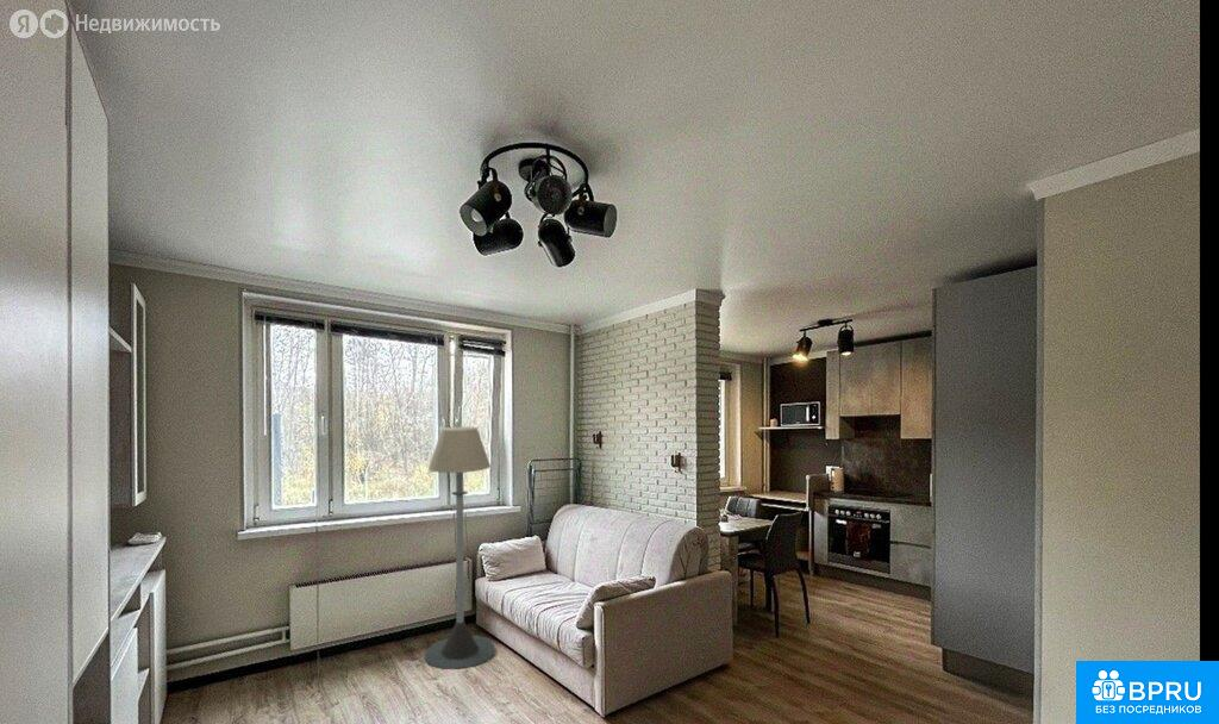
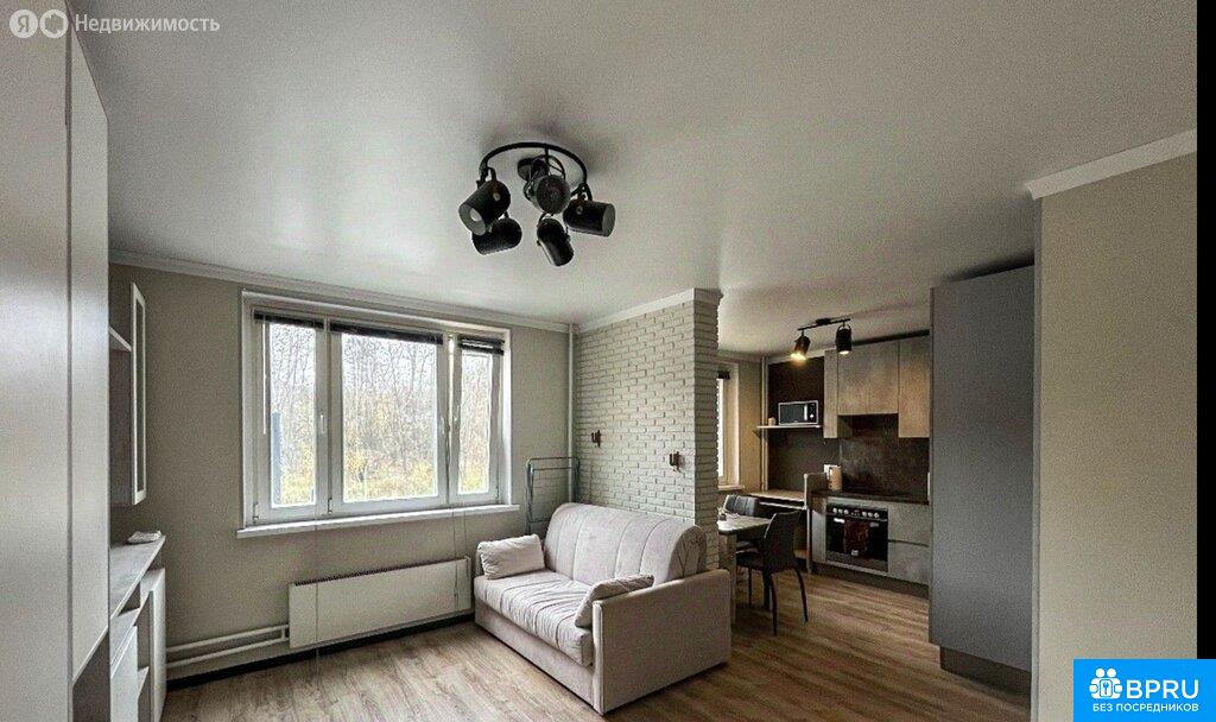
- floor lamp [423,425,496,670]
